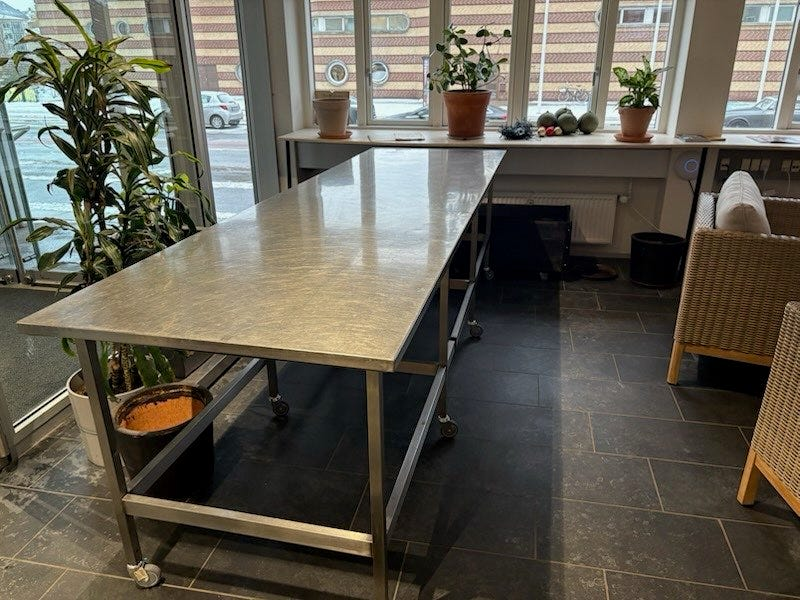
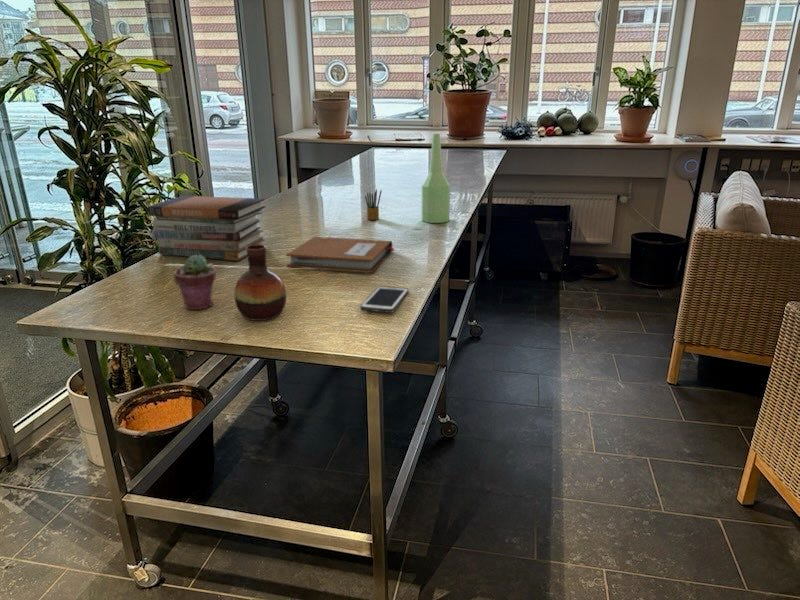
+ bottle [421,133,451,224]
+ book stack [147,195,267,262]
+ vase [233,244,287,322]
+ pencil box [364,188,383,221]
+ cell phone [359,285,410,314]
+ potted succulent [173,255,217,311]
+ notebook [285,236,396,274]
